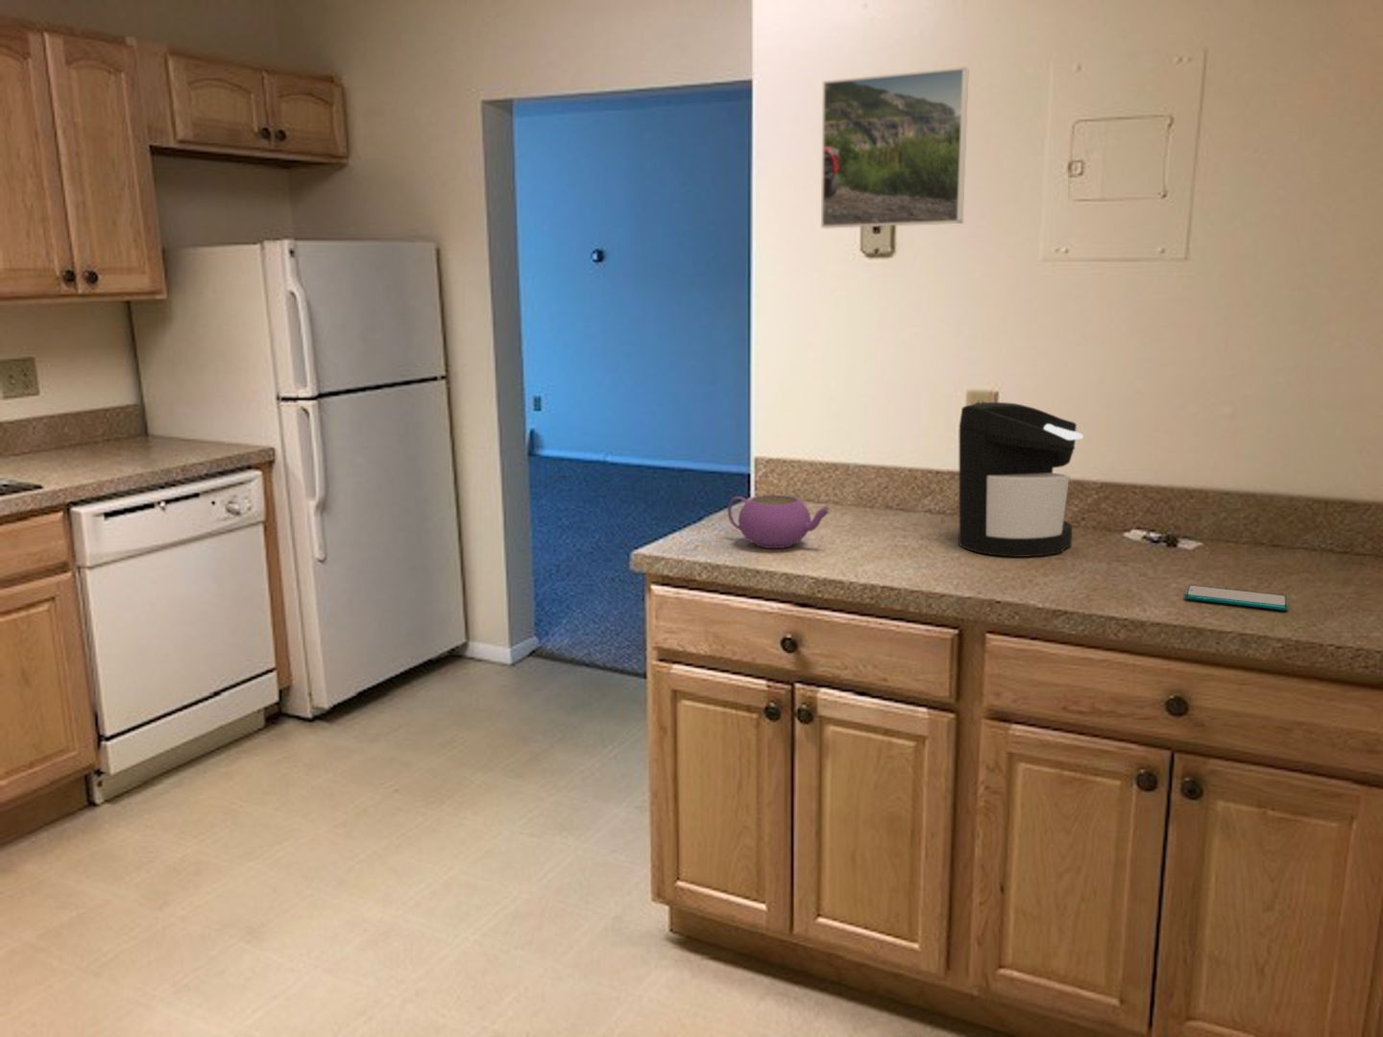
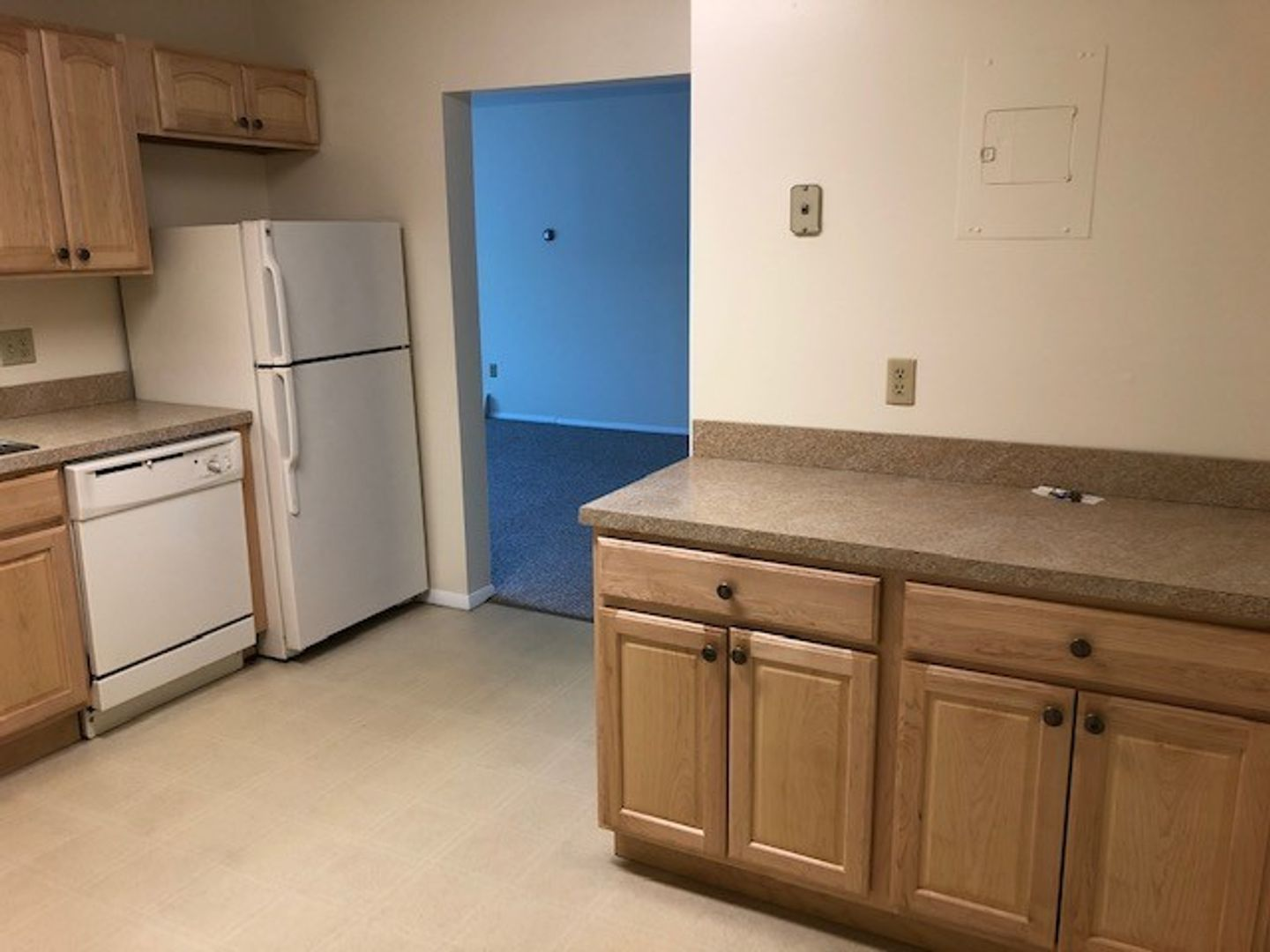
- coffee maker [957,401,1085,557]
- teapot [727,495,832,549]
- smartphone [1184,584,1289,611]
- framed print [820,66,969,229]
